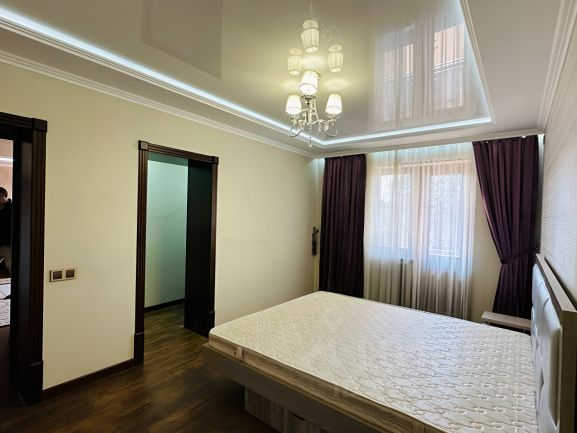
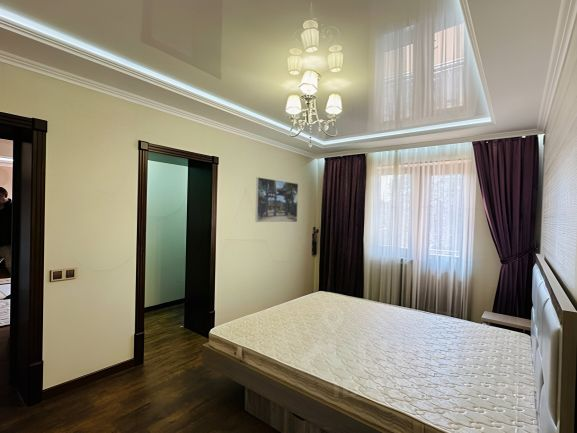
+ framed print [254,176,299,223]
